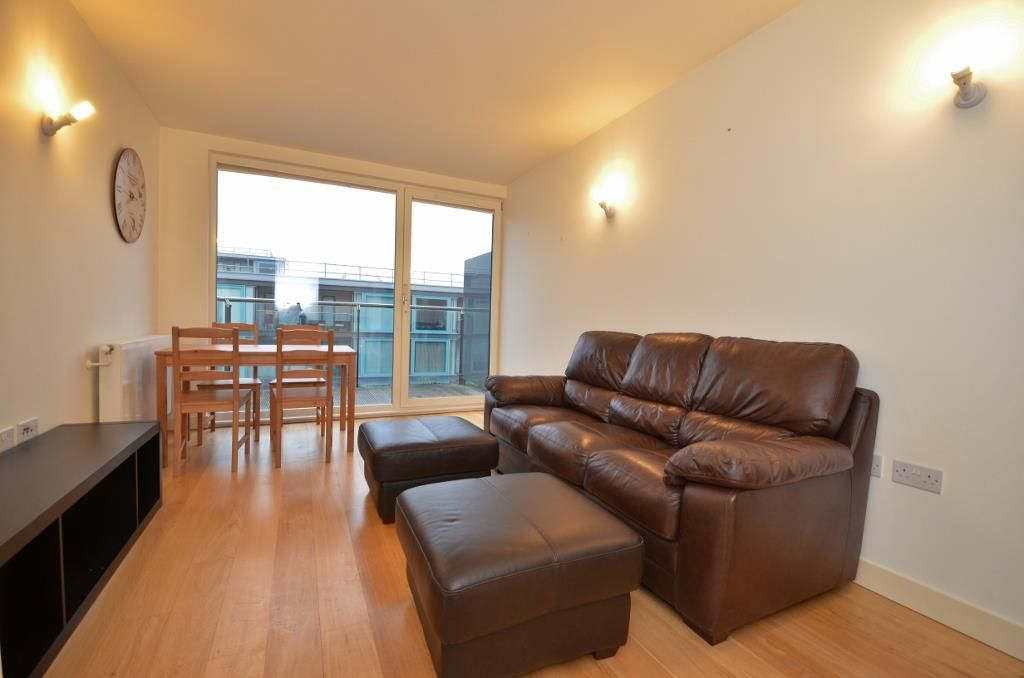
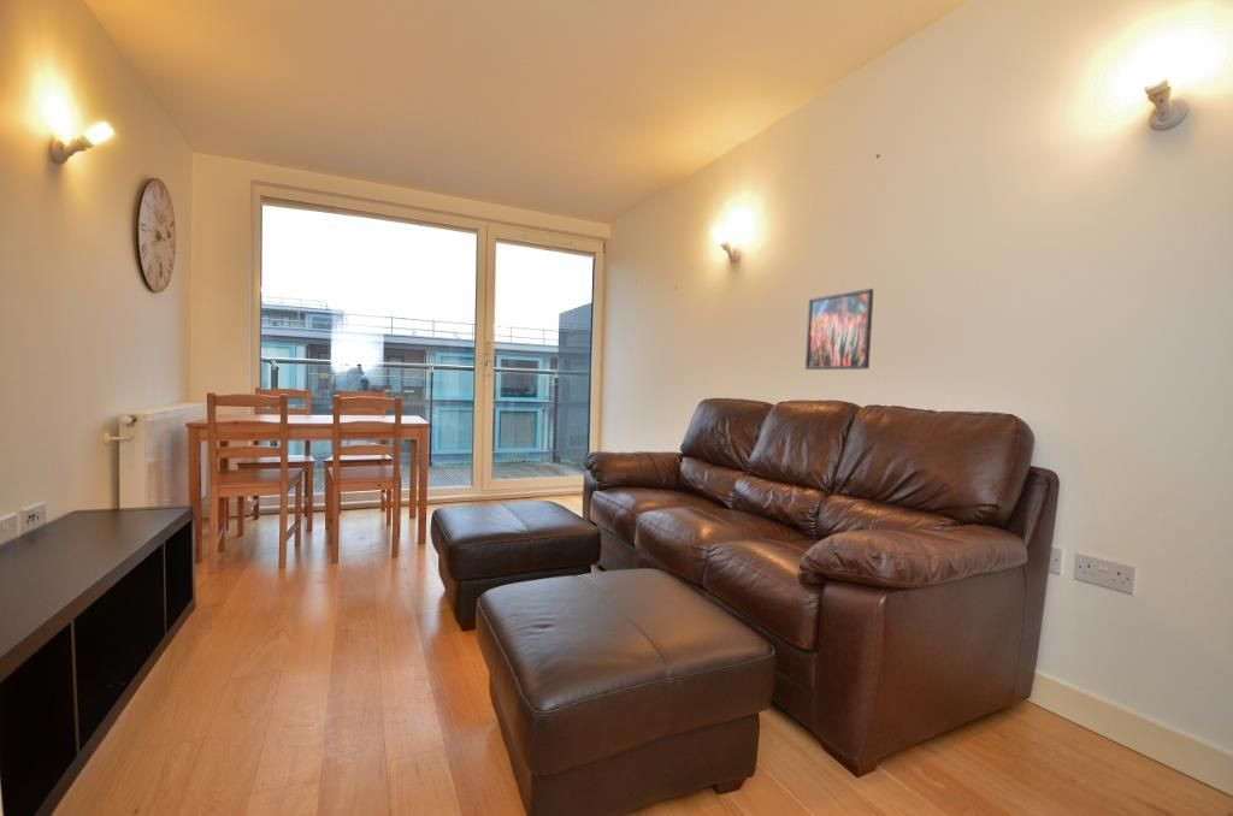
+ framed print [804,288,874,371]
